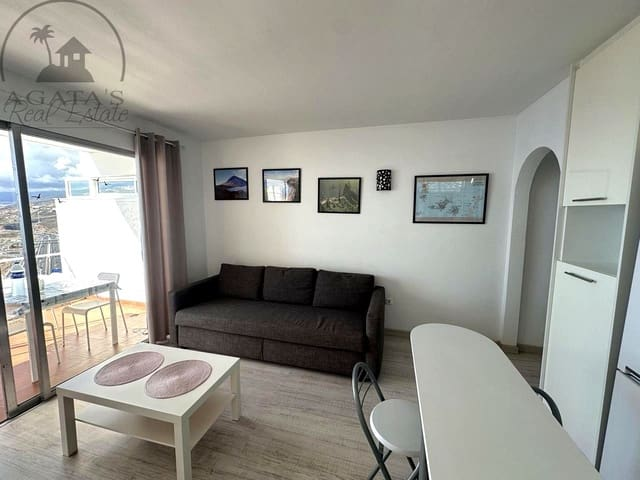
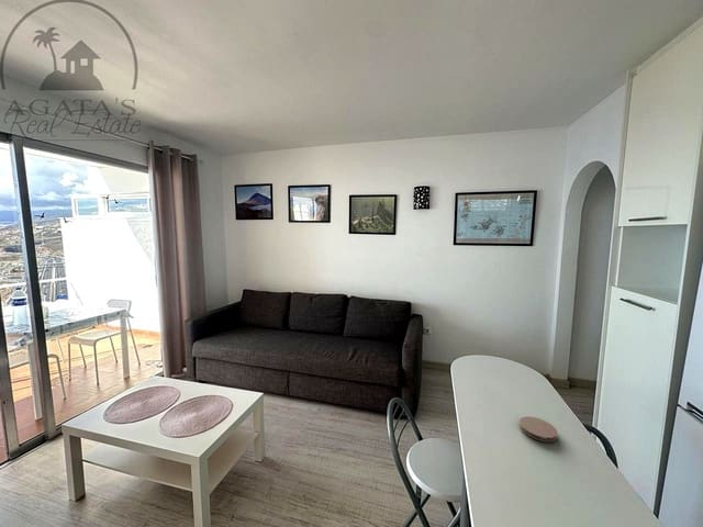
+ coaster [518,415,559,444]
